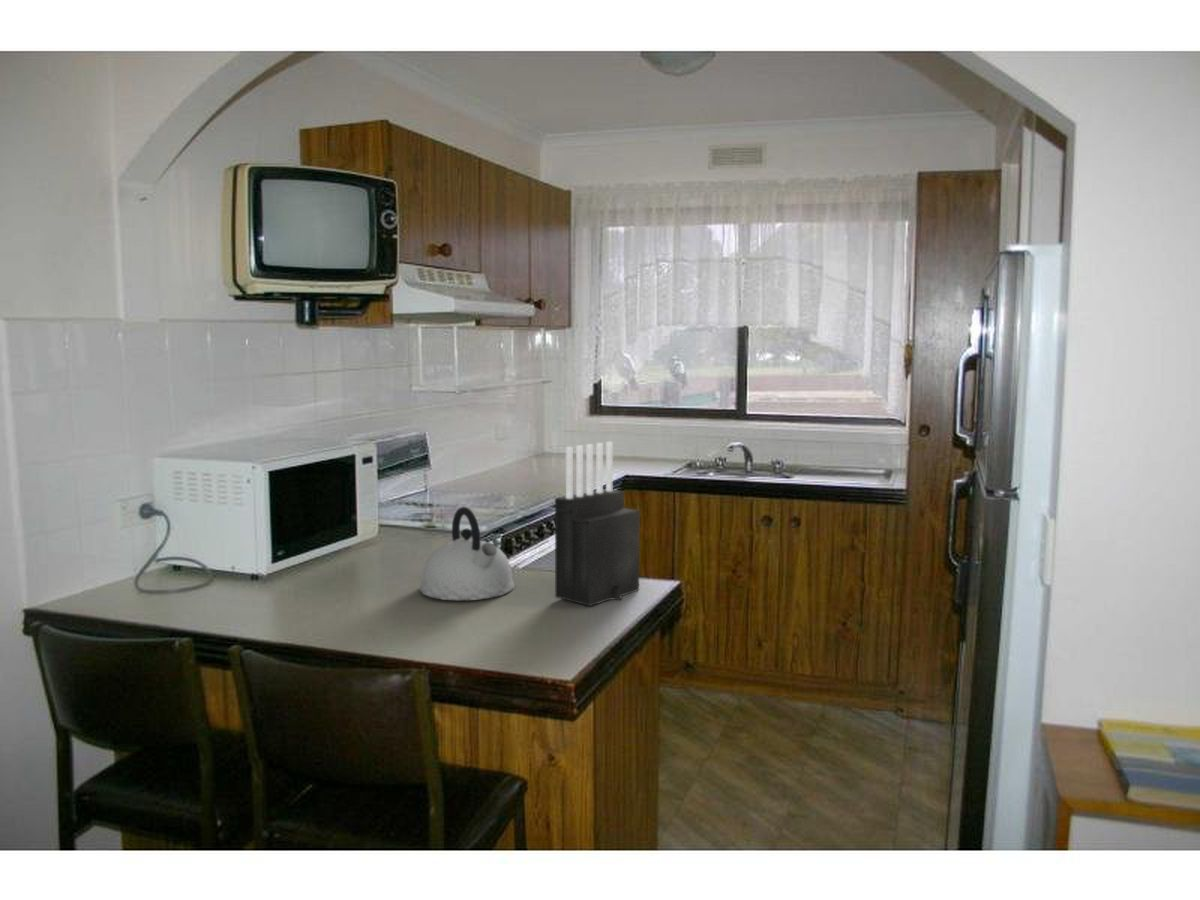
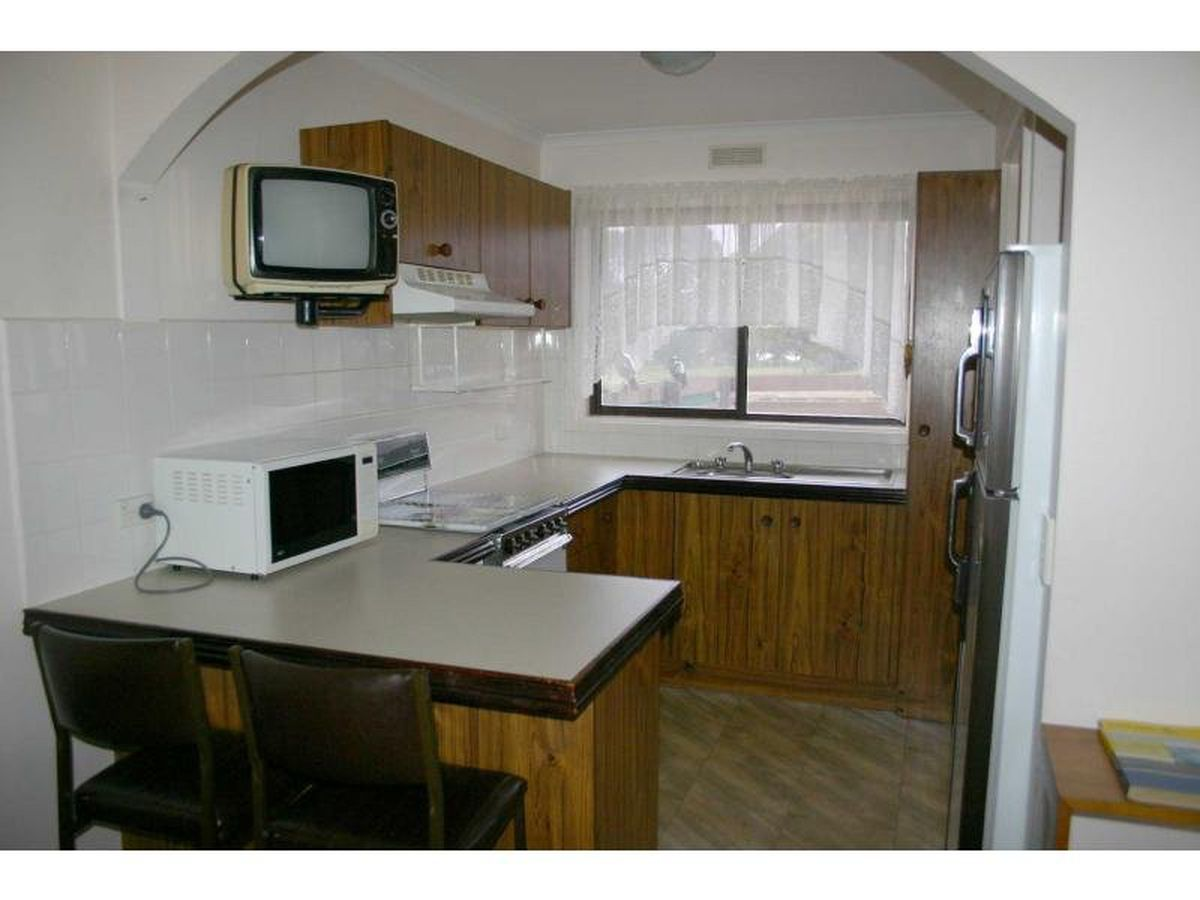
- kettle [419,506,516,601]
- knife block [554,441,641,607]
